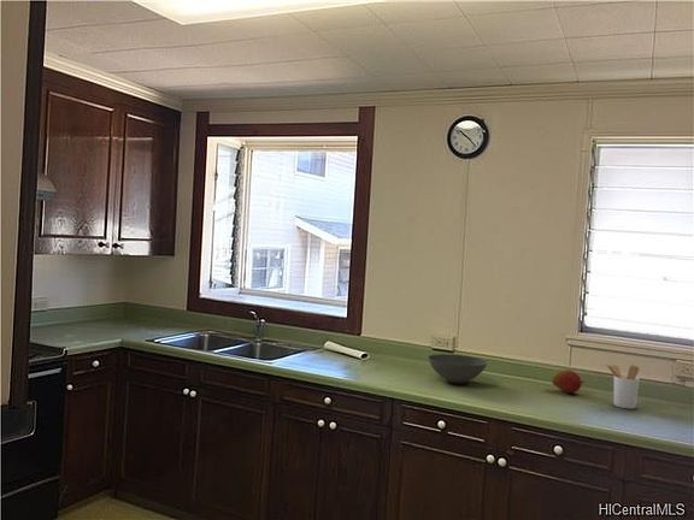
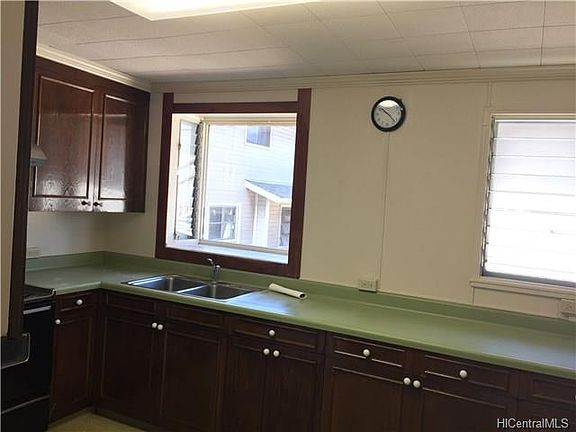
- utensil holder [604,362,641,409]
- fruit [551,368,586,395]
- bowl [428,353,488,385]
